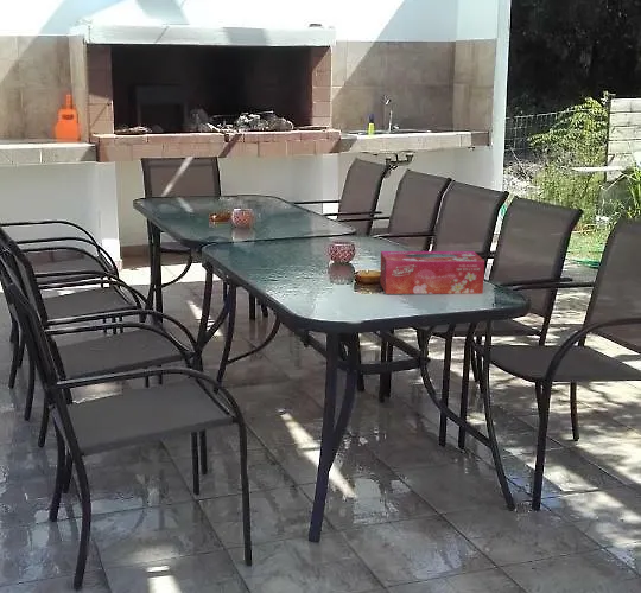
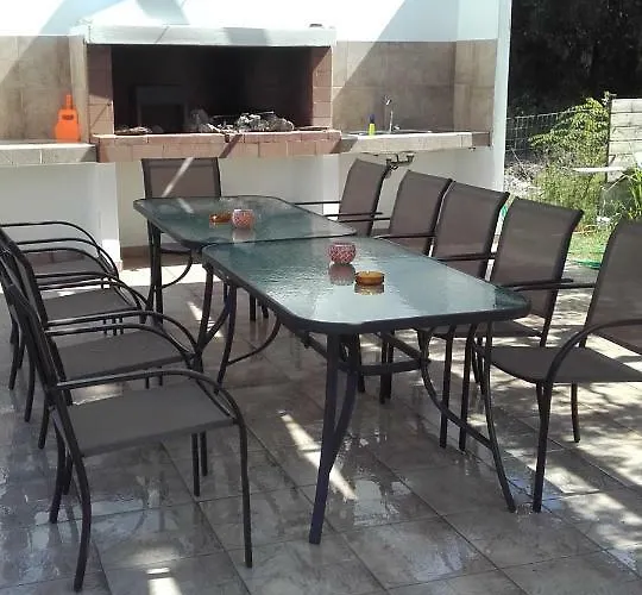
- tissue box [379,250,485,295]
